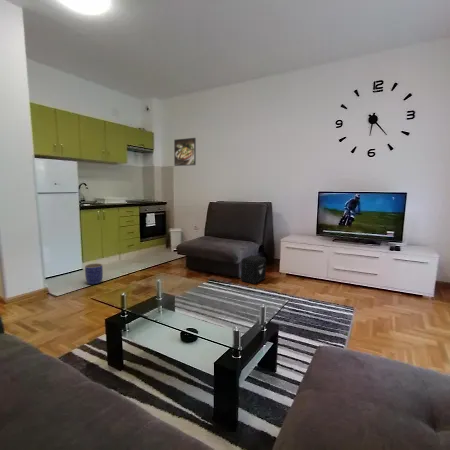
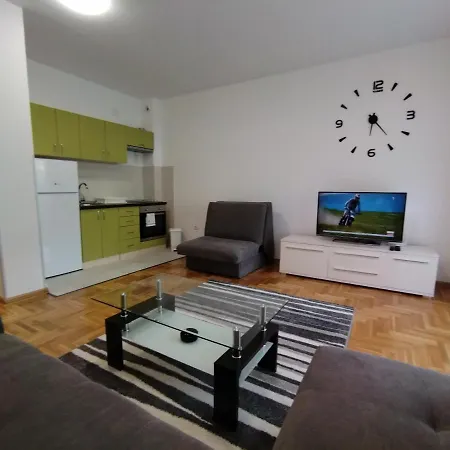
- planter [84,262,104,285]
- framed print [173,137,197,167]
- air purifier [240,254,267,285]
